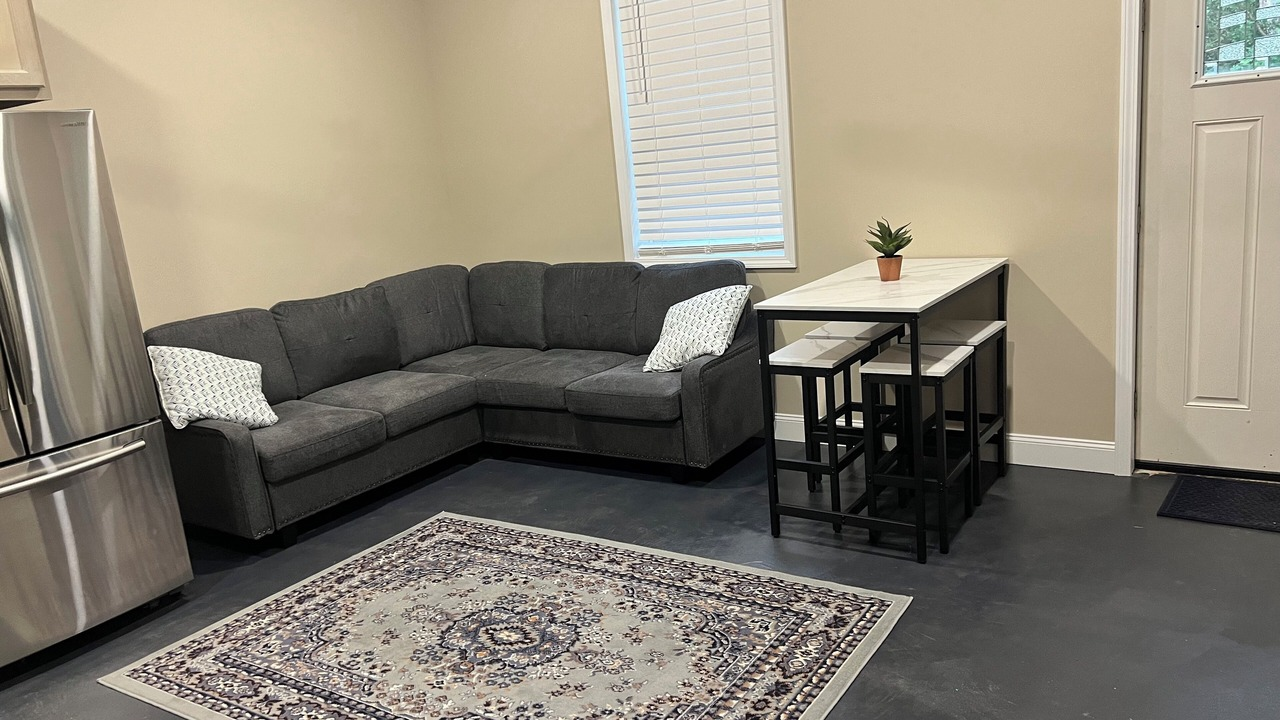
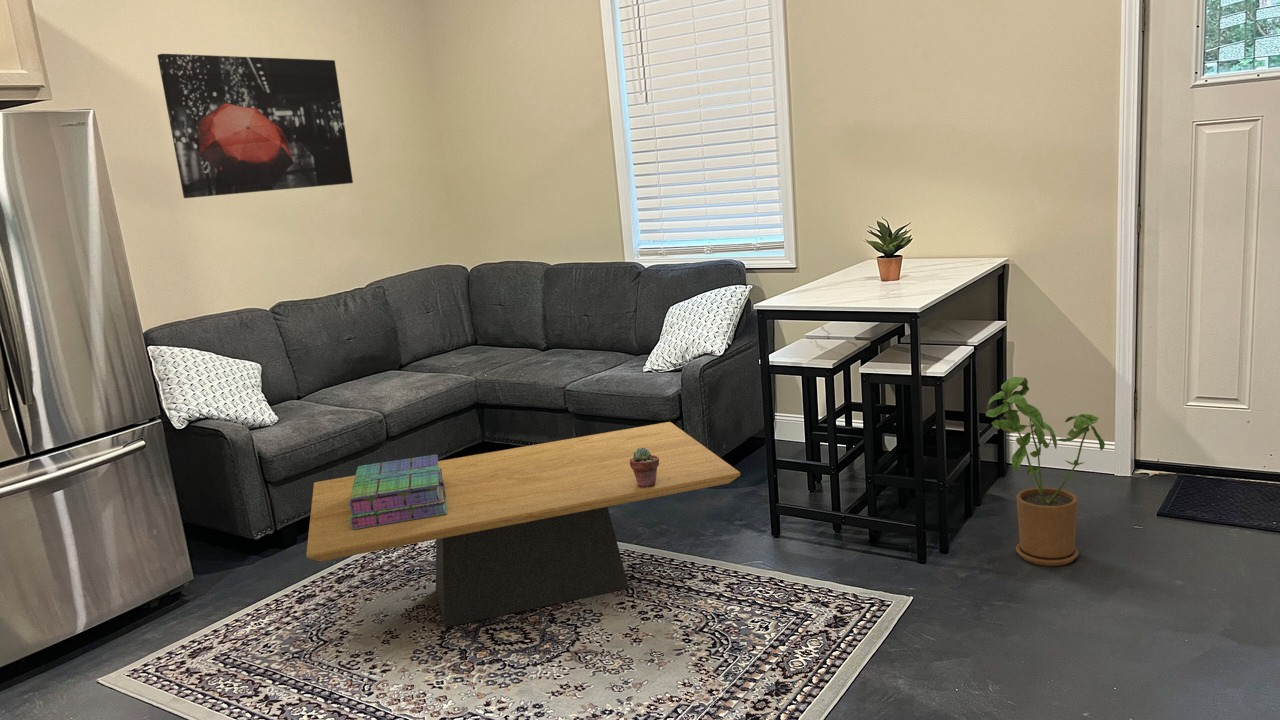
+ house plant [985,376,1106,567]
+ stack of books [350,454,447,529]
+ wall art [156,53,354,199]
+ potted succulent [630,448,659,488]
+ coffee table [305,421,741,629]
